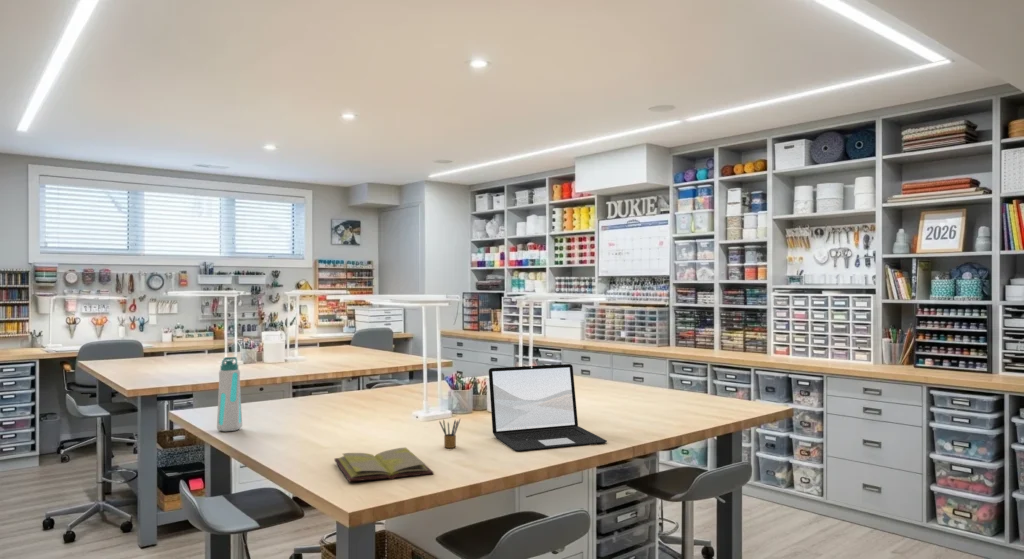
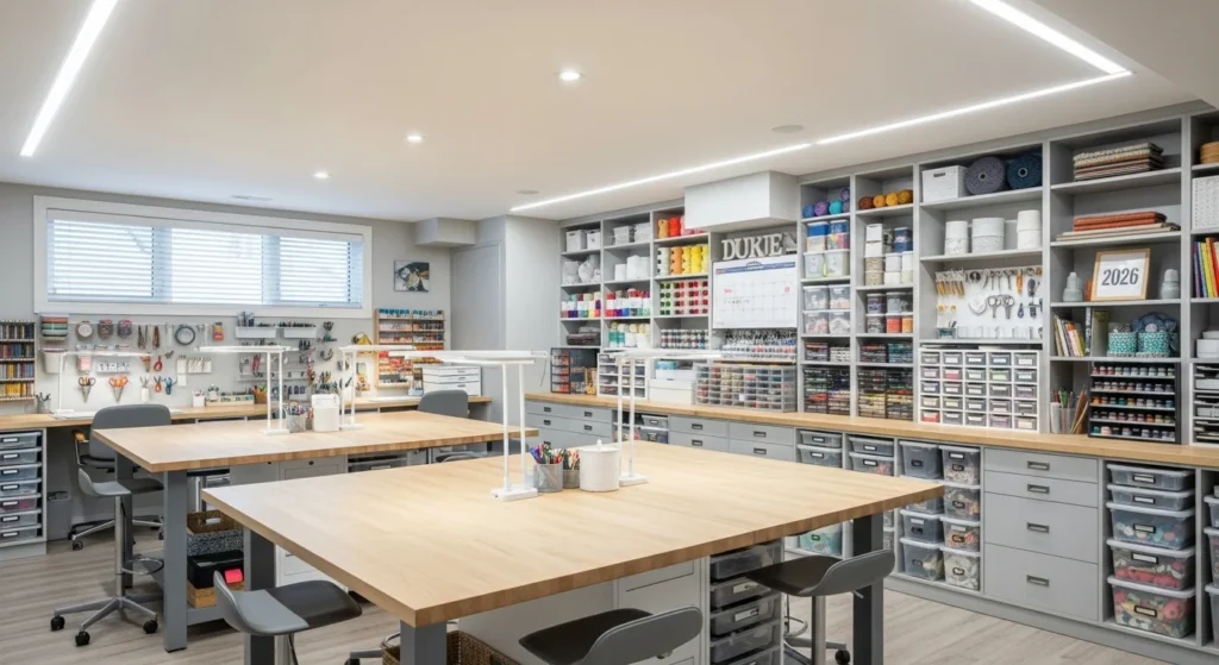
- water bottle [216,356,243,433]
- pencil box [438,418,461,449]
- diary [334,447,434,483]
- laptop [488,363,608,452]
